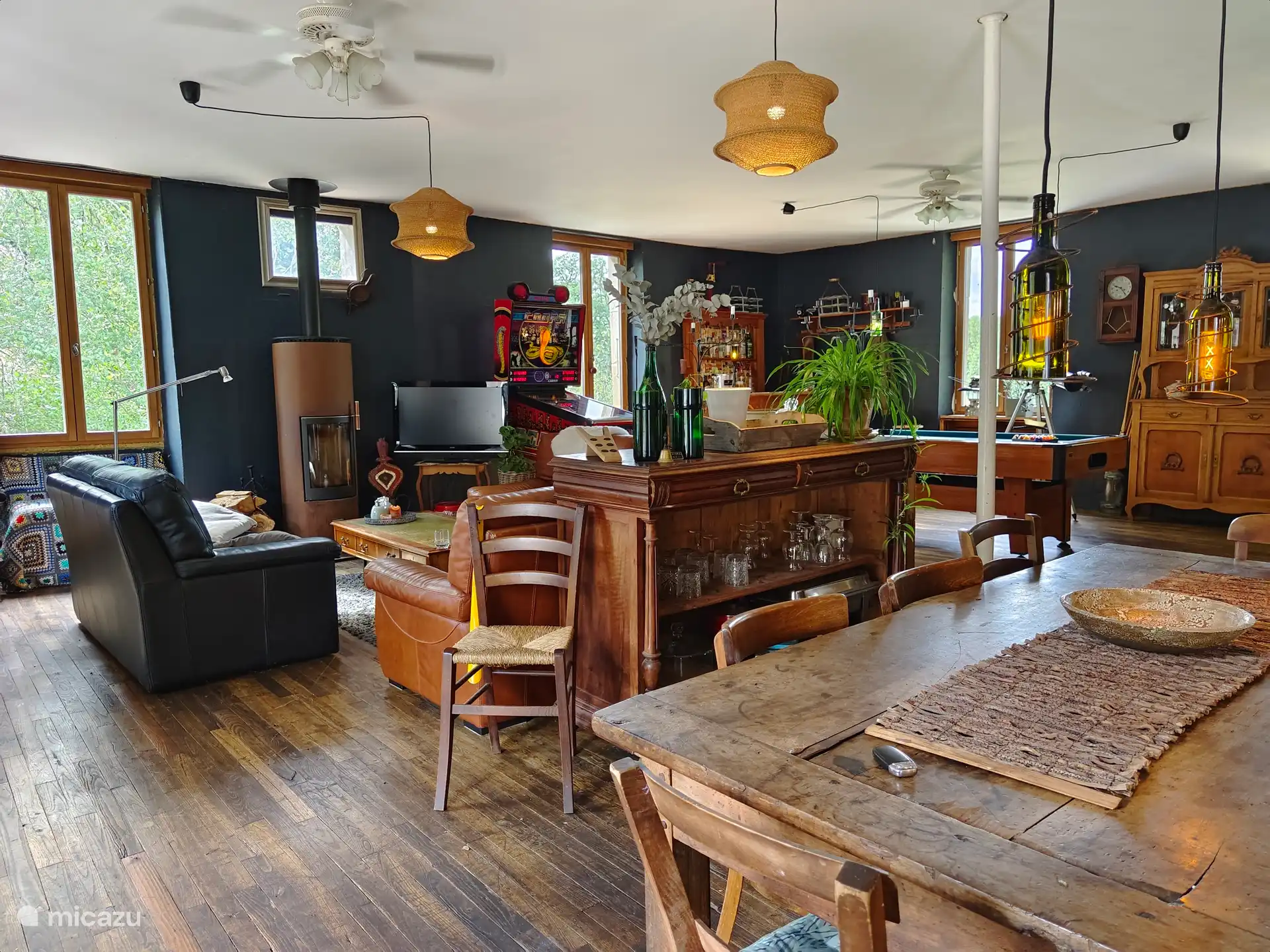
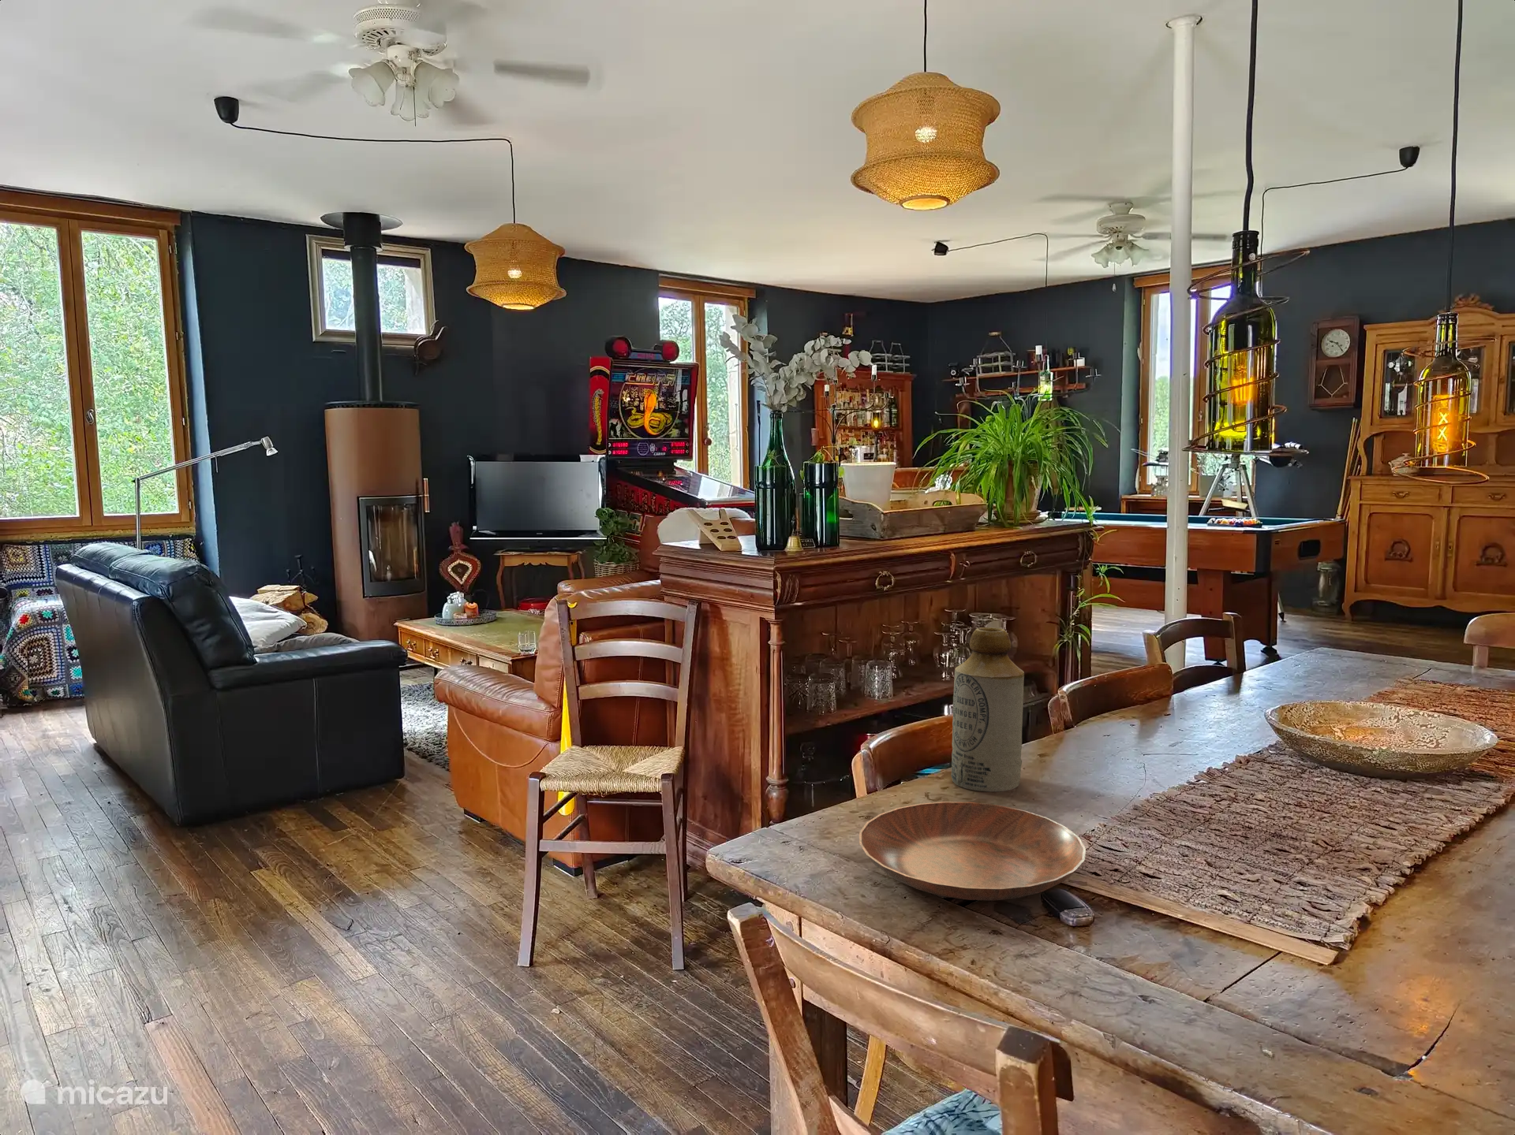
+ bowl [859,801,1087,901]
+ bottle [950,627,1025,792]
